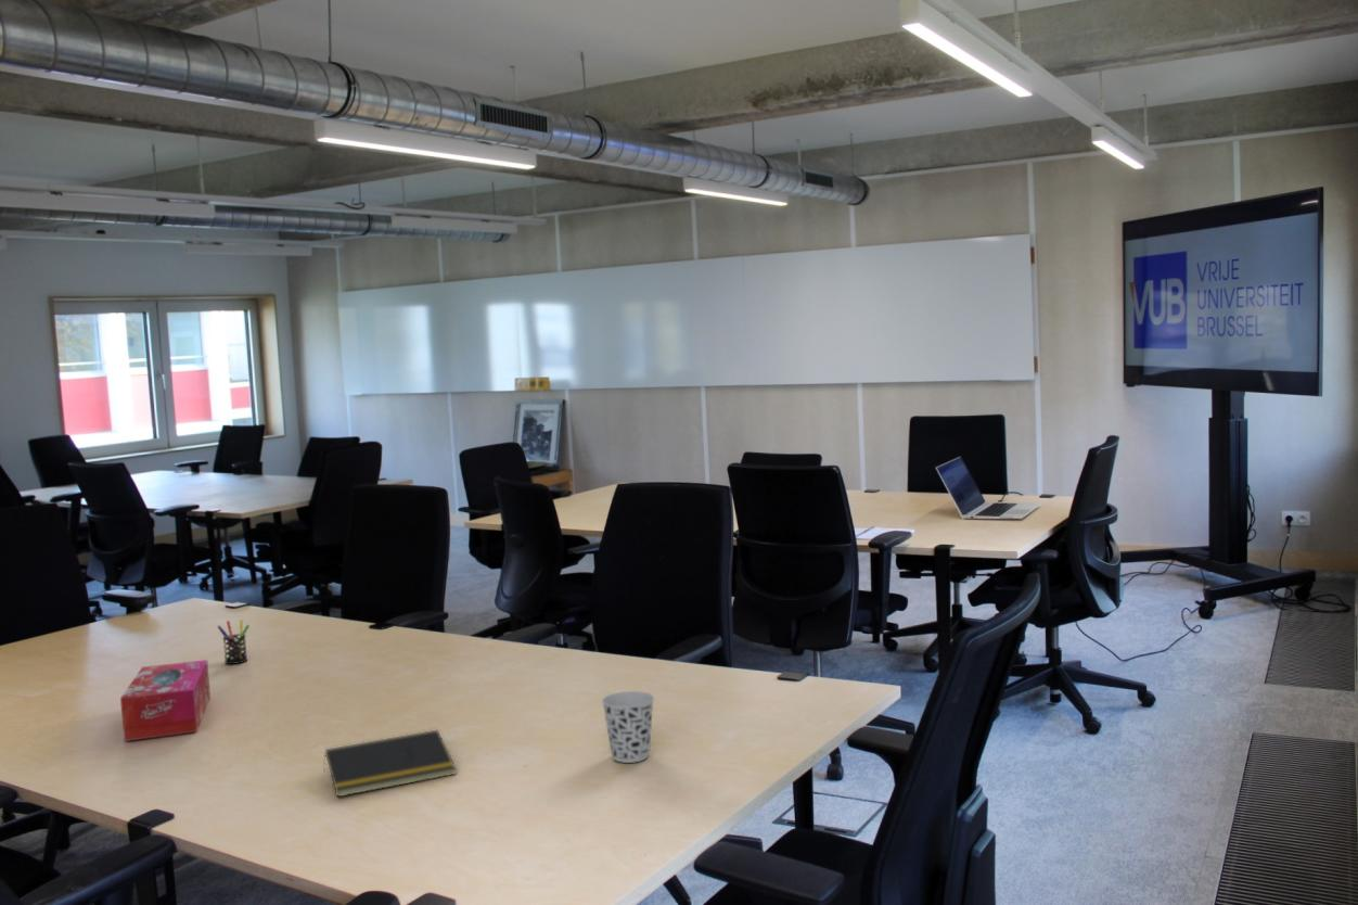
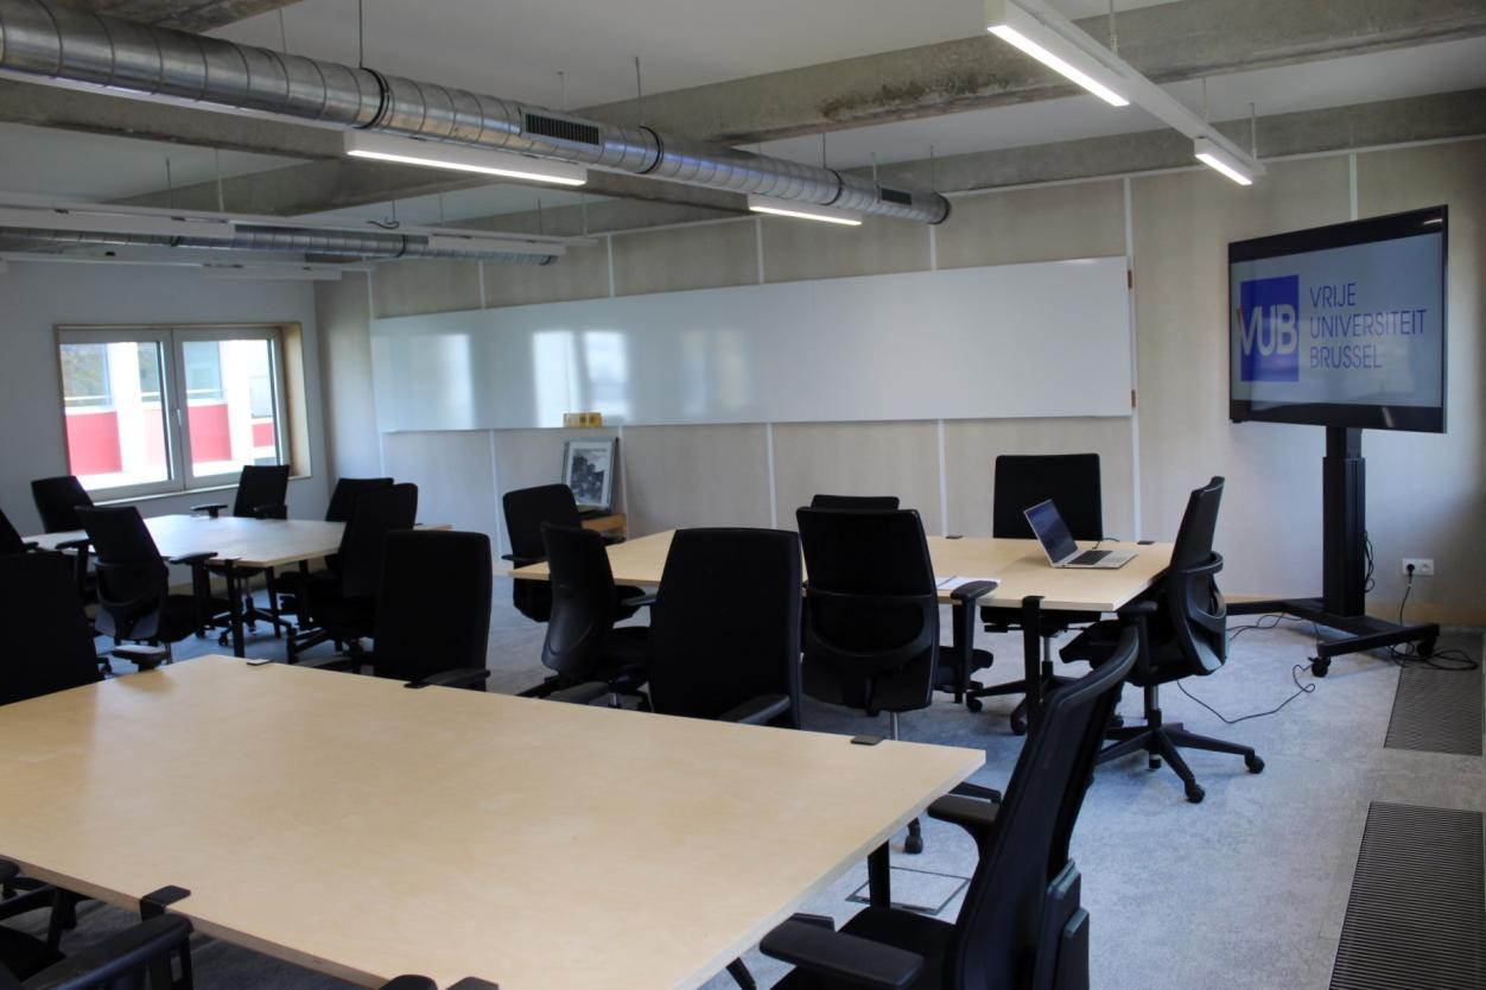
- tissue box [119,659,212,742]
- cup [601,690,655,764]
- notepad [322,729,457,798]
- pen holder [216,619,251,665]
